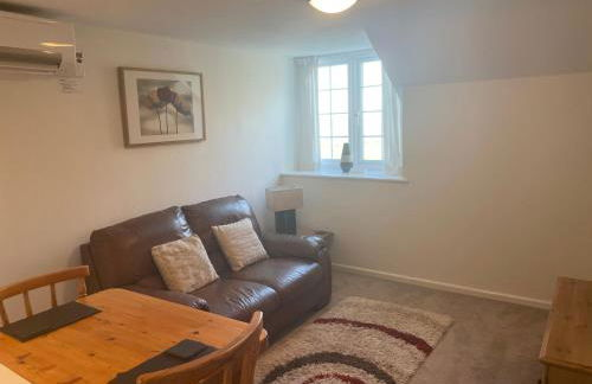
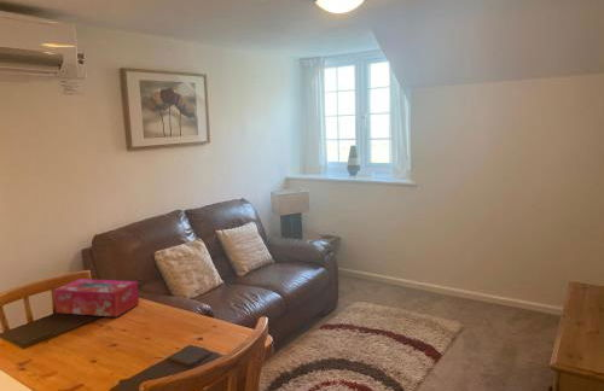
+ tissue box [53,278,140,319]
